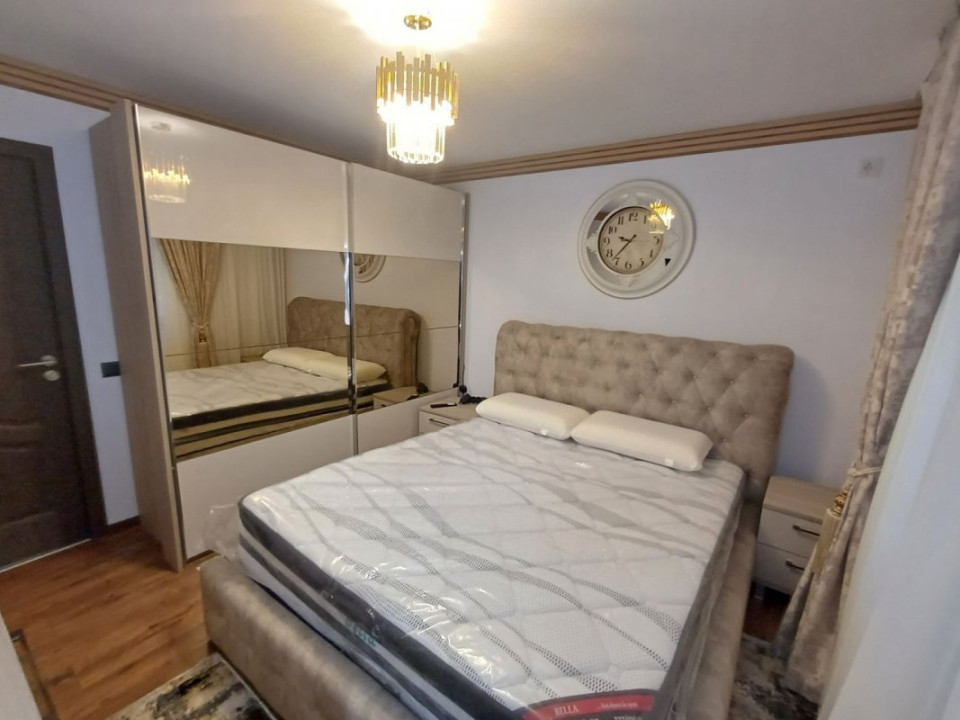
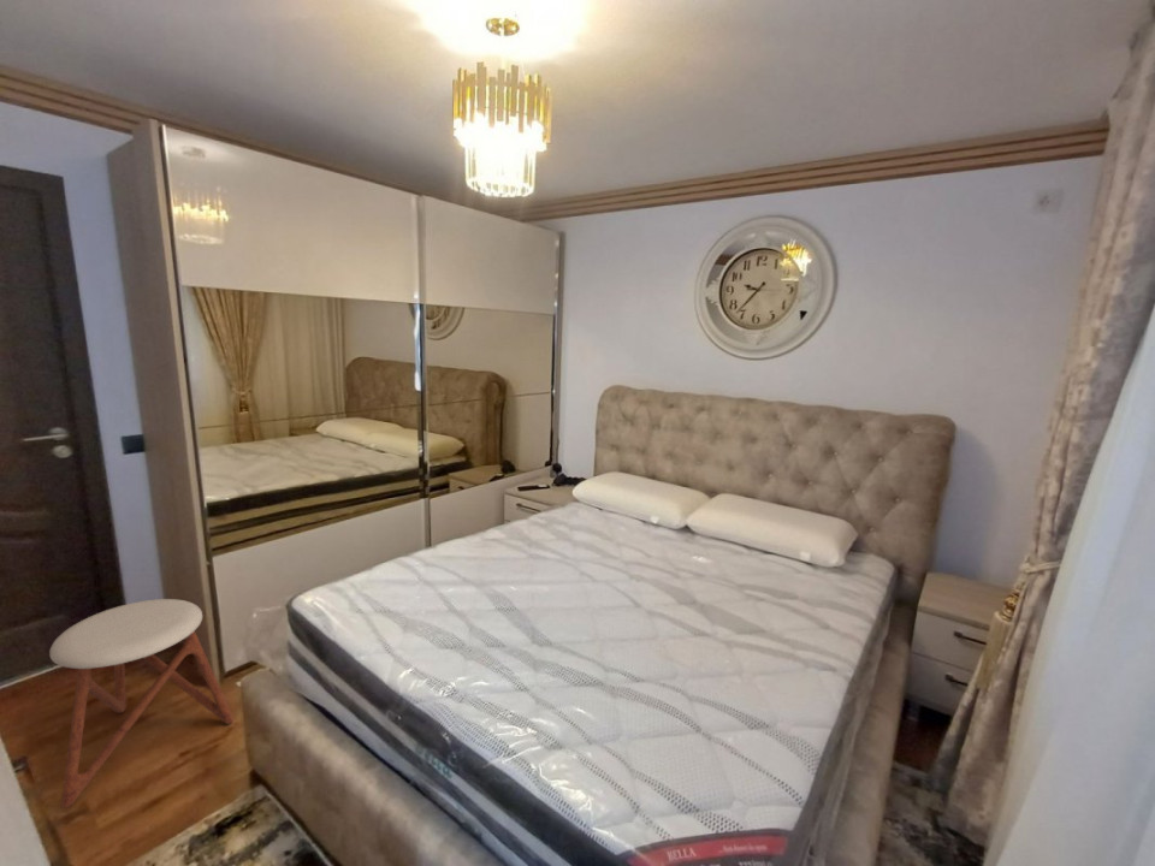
+ stool [48,598,235,809]
